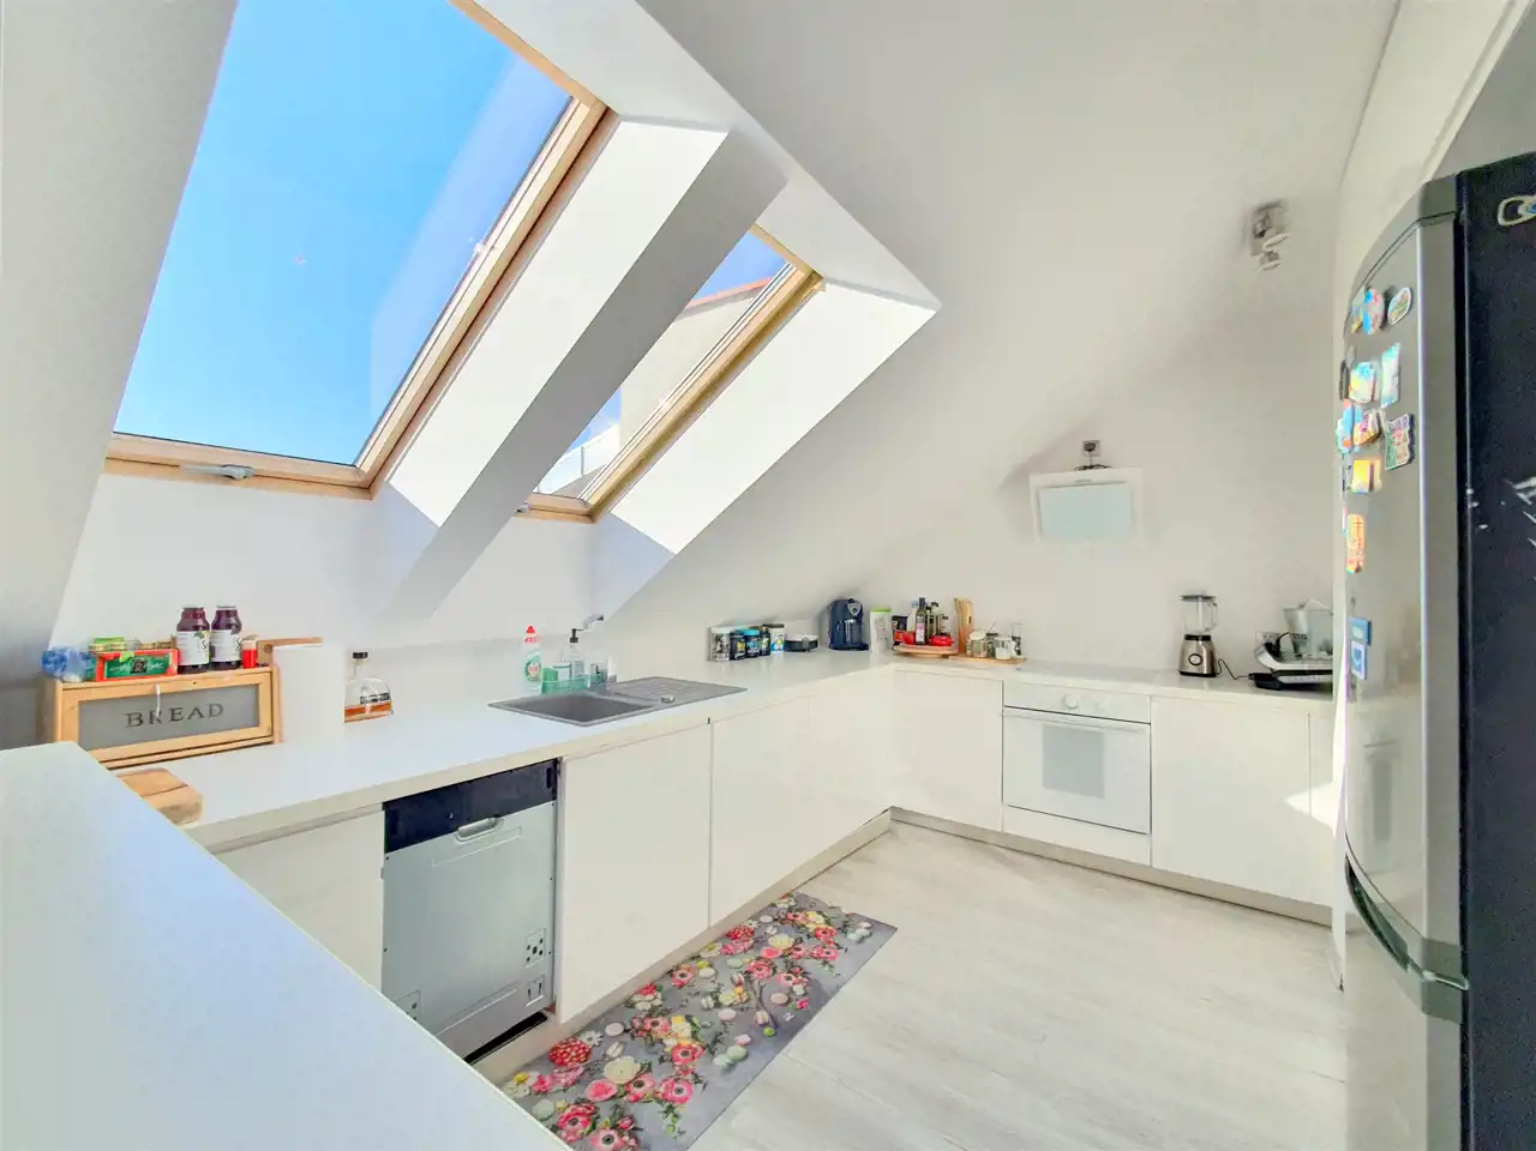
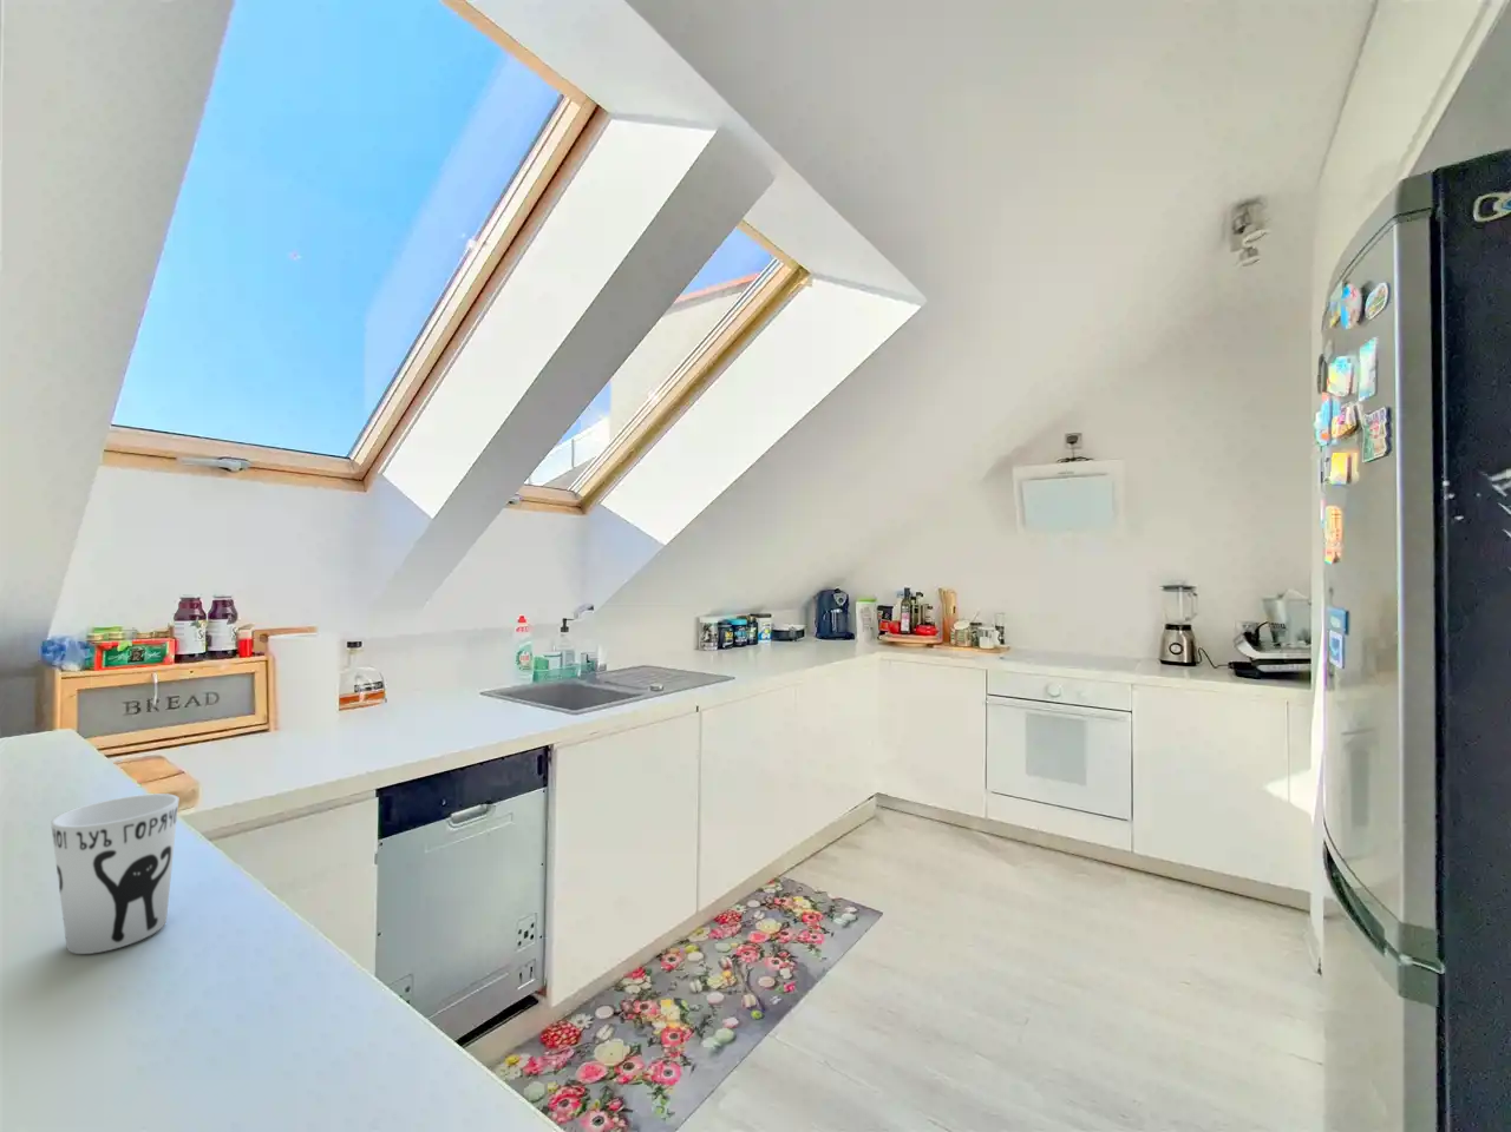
+ cup [50,792,180,955]
